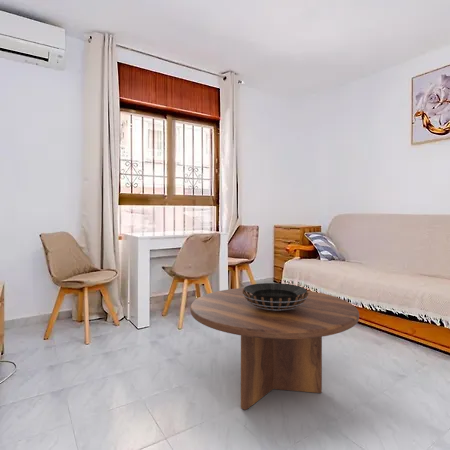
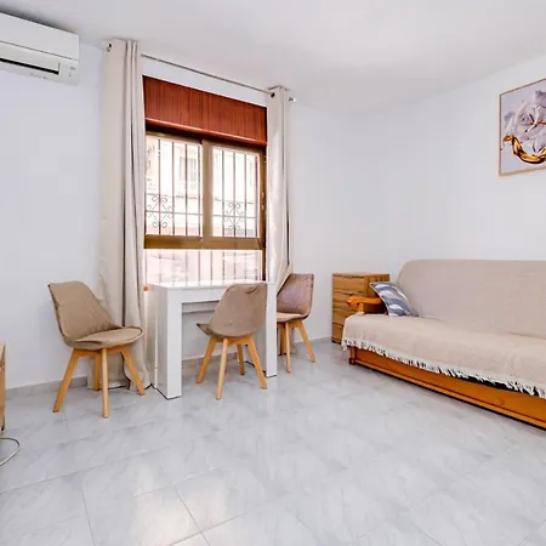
- decorative bowl [242,282,309,311]
- coffee table [189,287,360,411]
